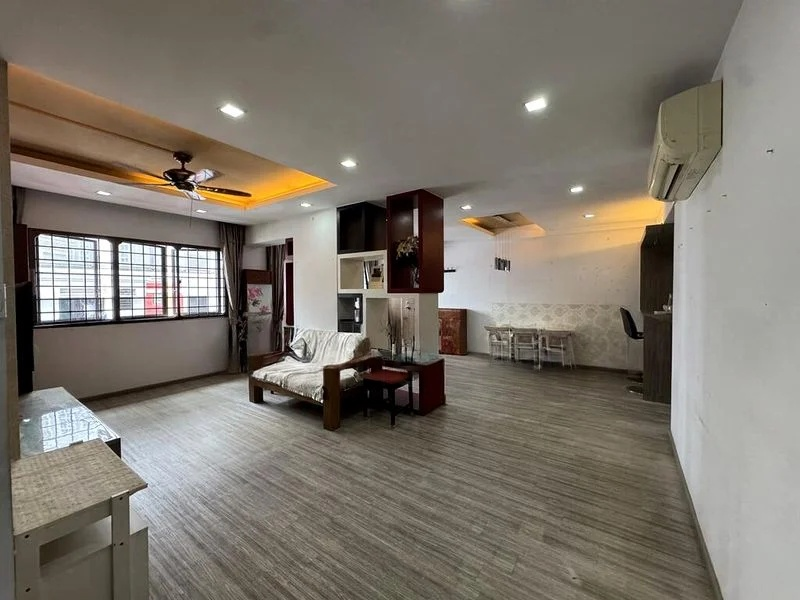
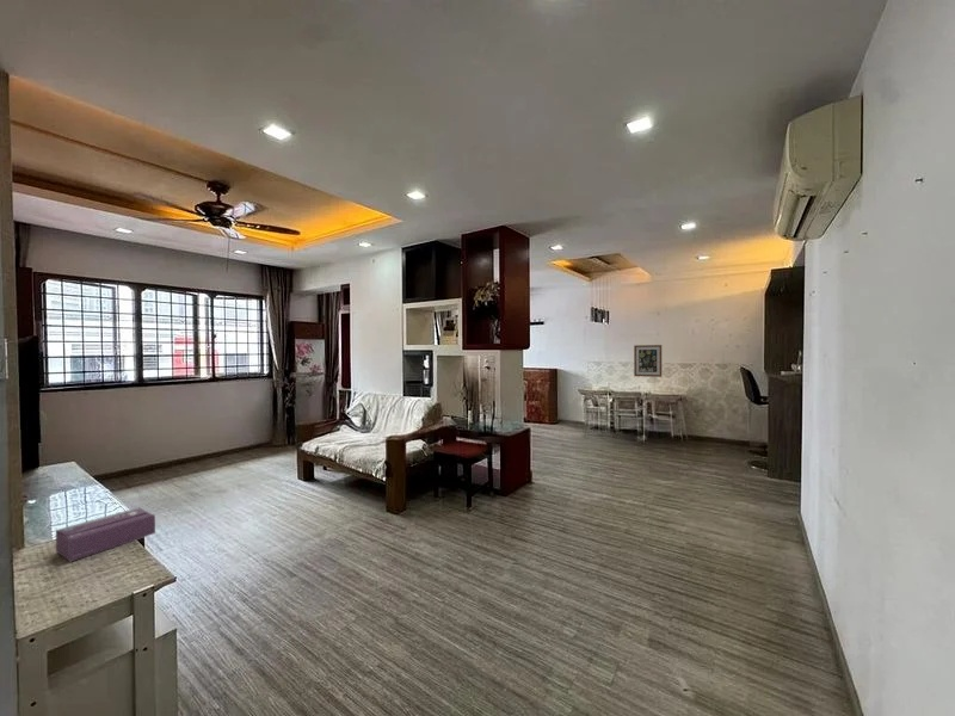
+ wall art [633,344,663,378]
+ tissue box [55,506,156,563]
